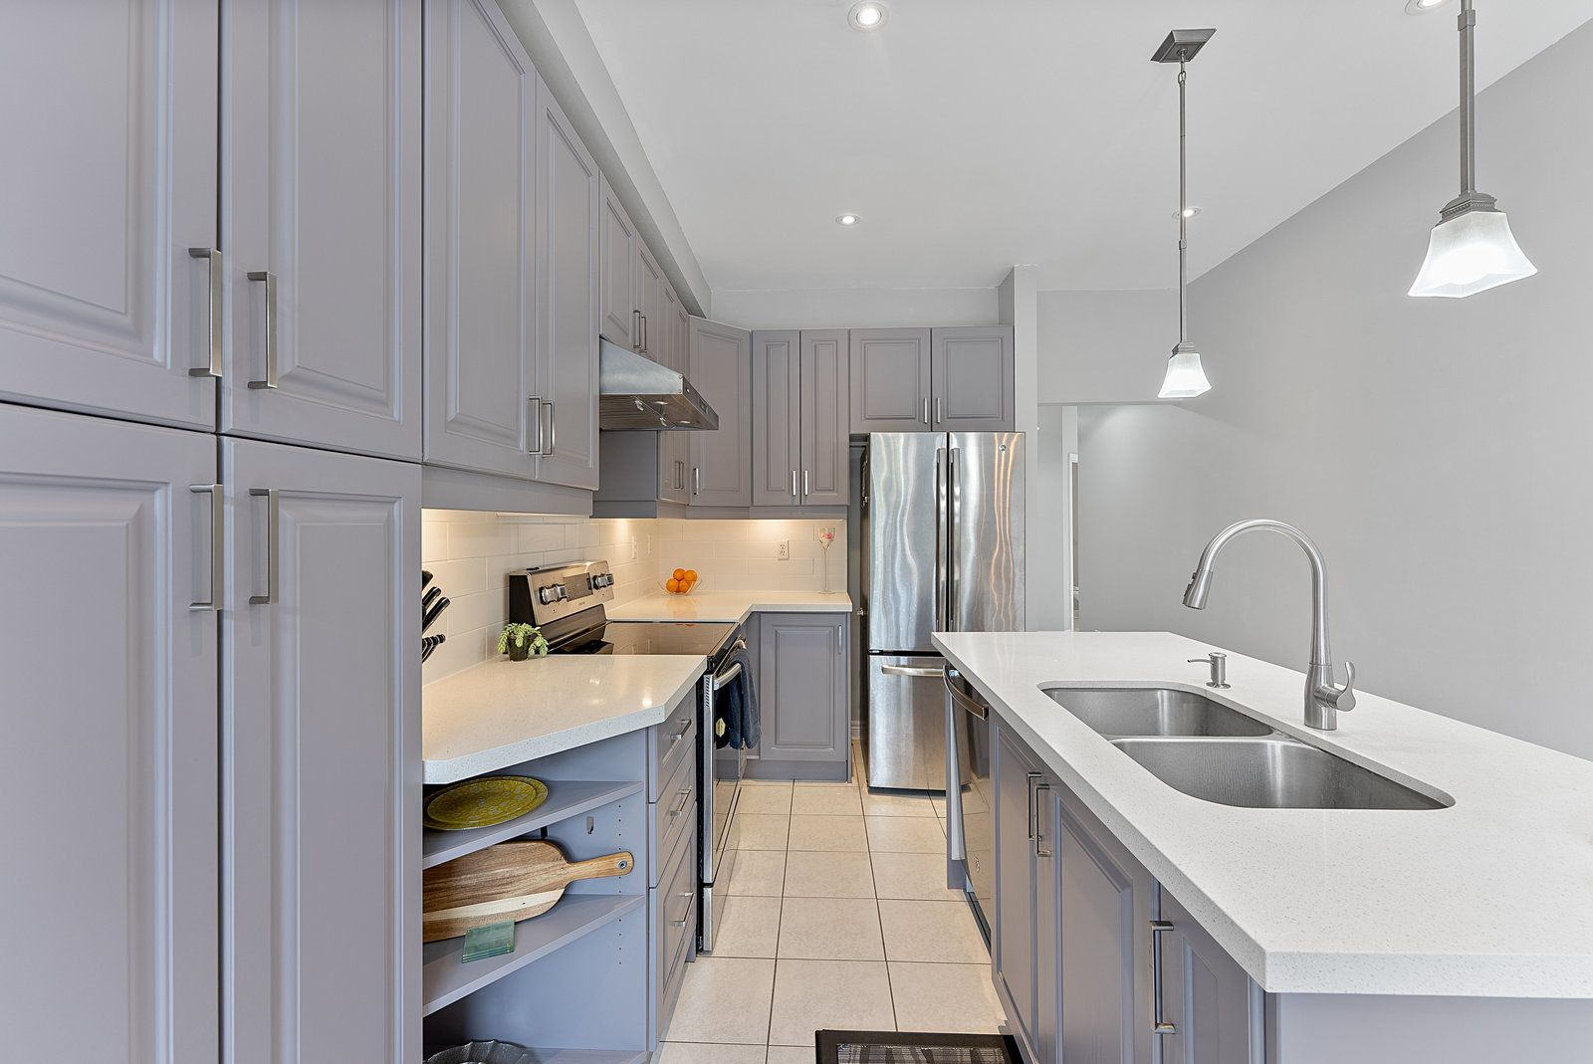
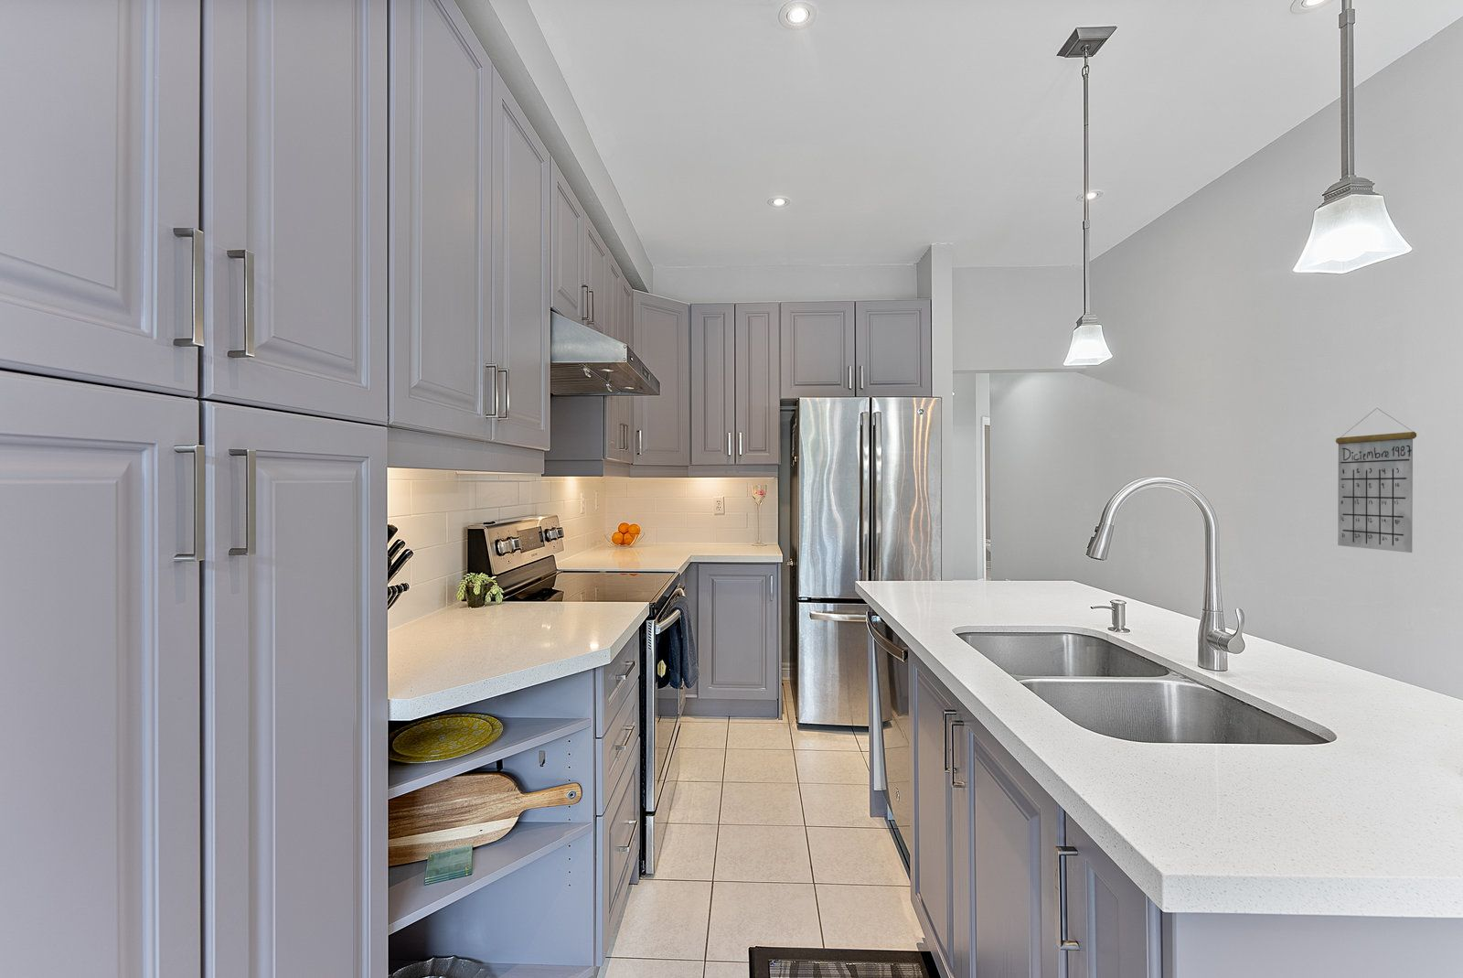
+ calendar [1335,407,1417,553]
